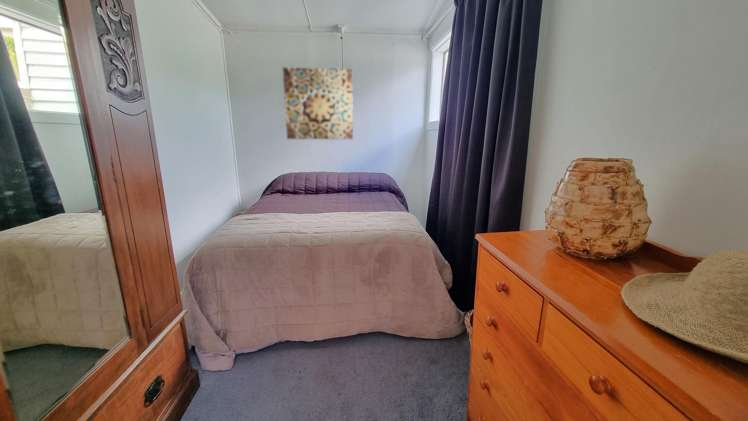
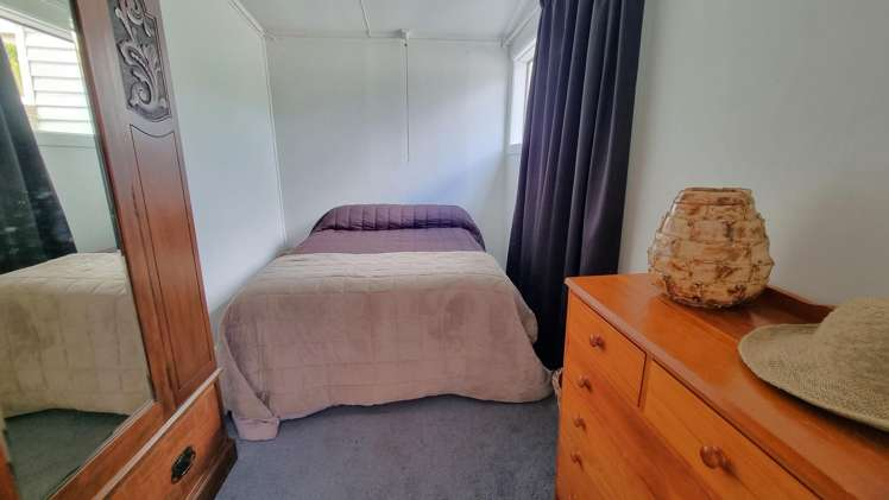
- wall art [282,66,354,140]
